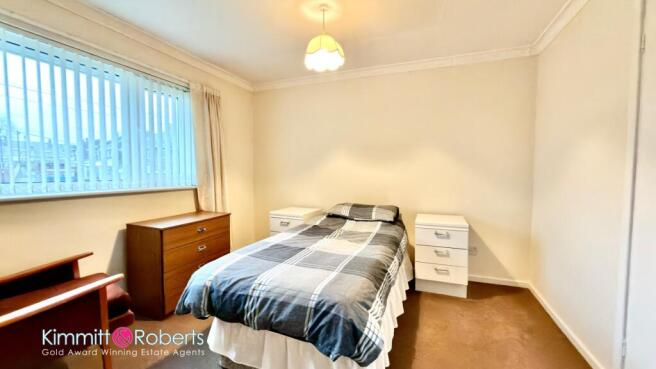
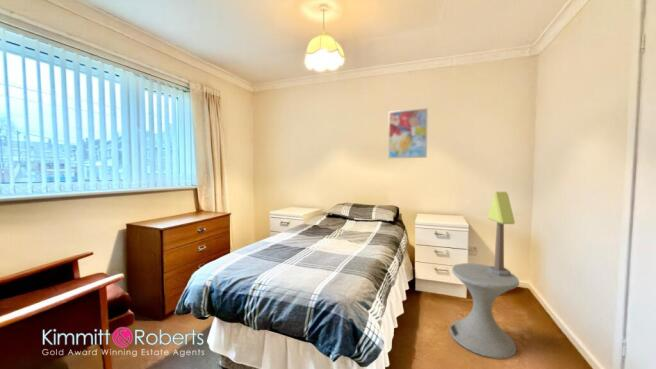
+ side table [449,262,520,360]
+ wall art [387,107,429,159]
+ table lamp [486,191,516,276]
